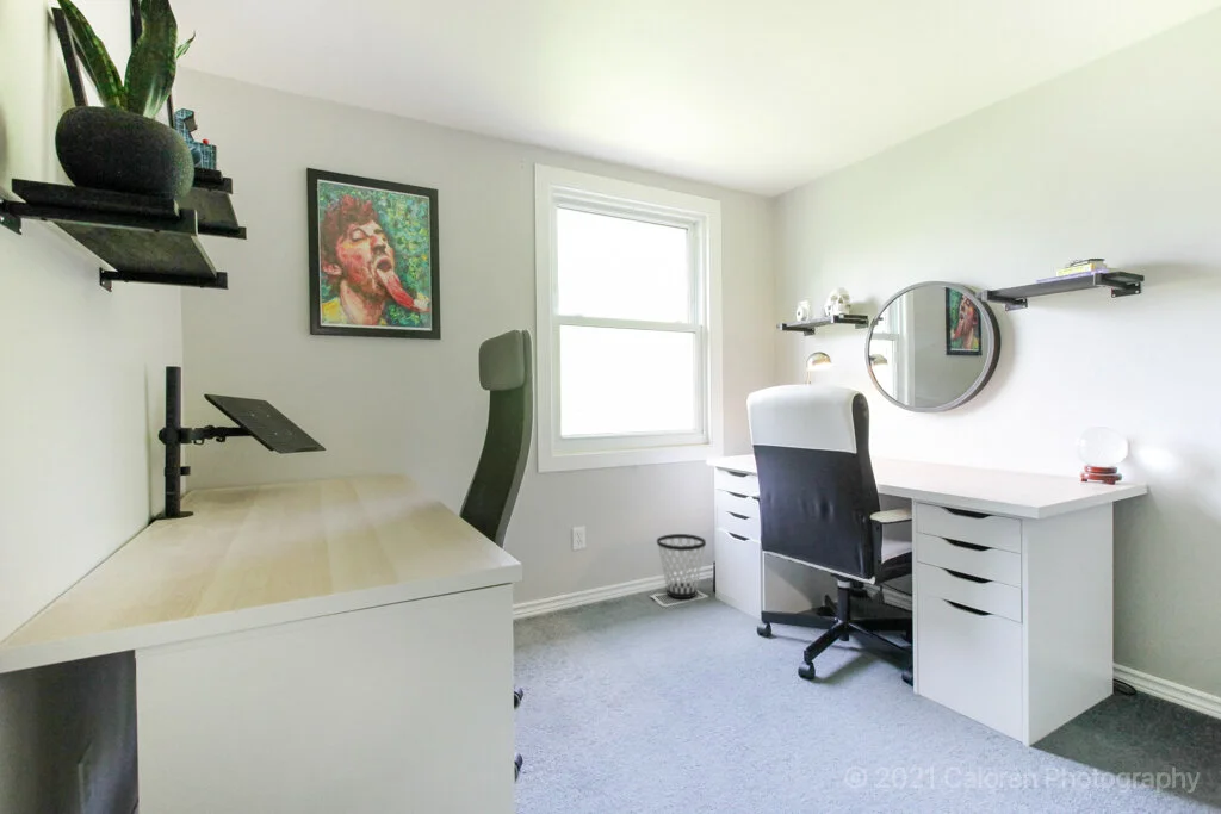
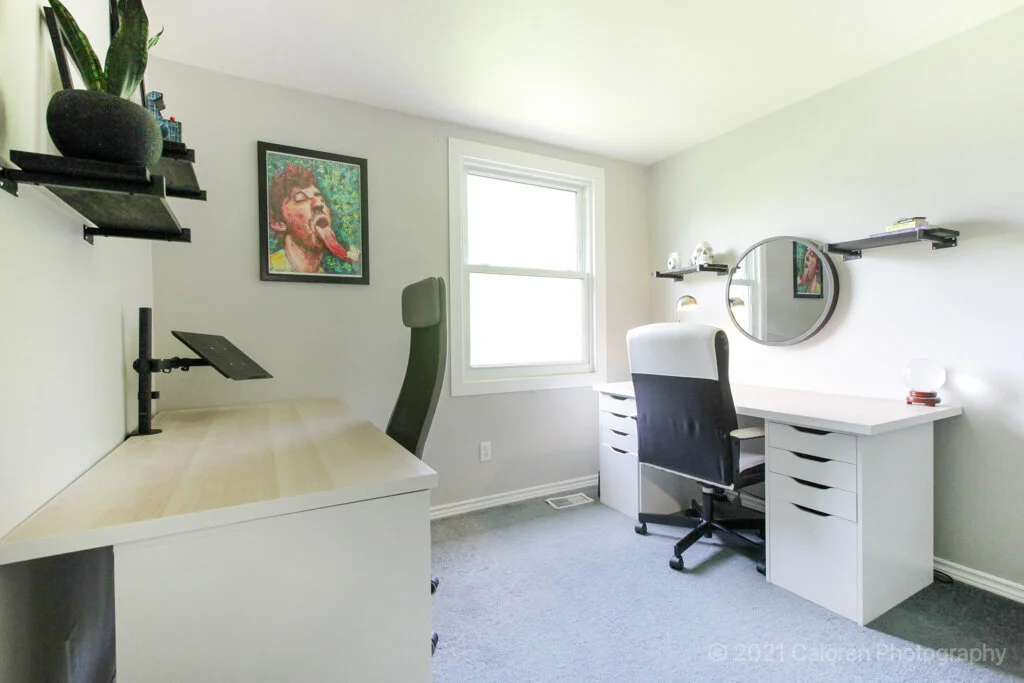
- wastebasket [656,533,707,599]
